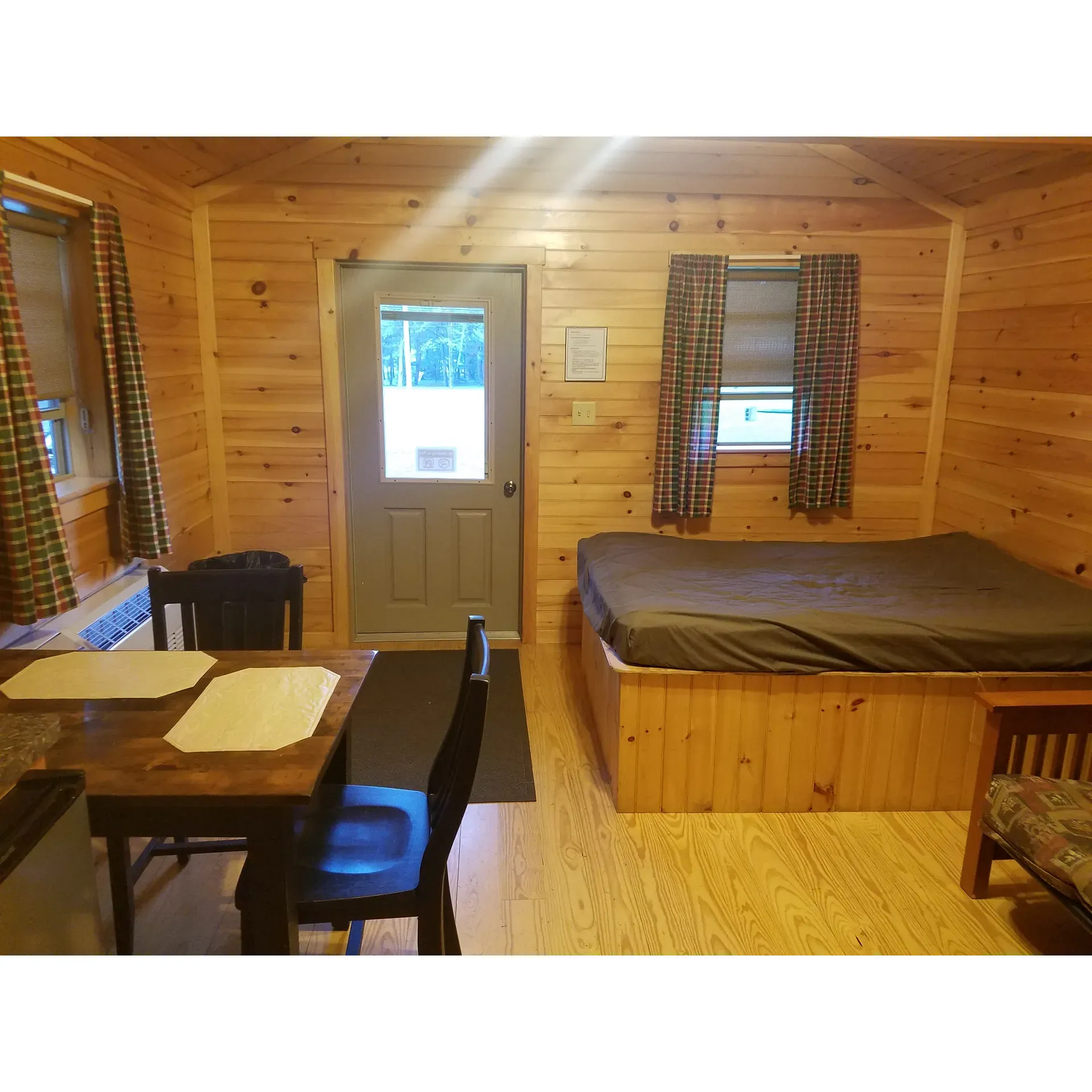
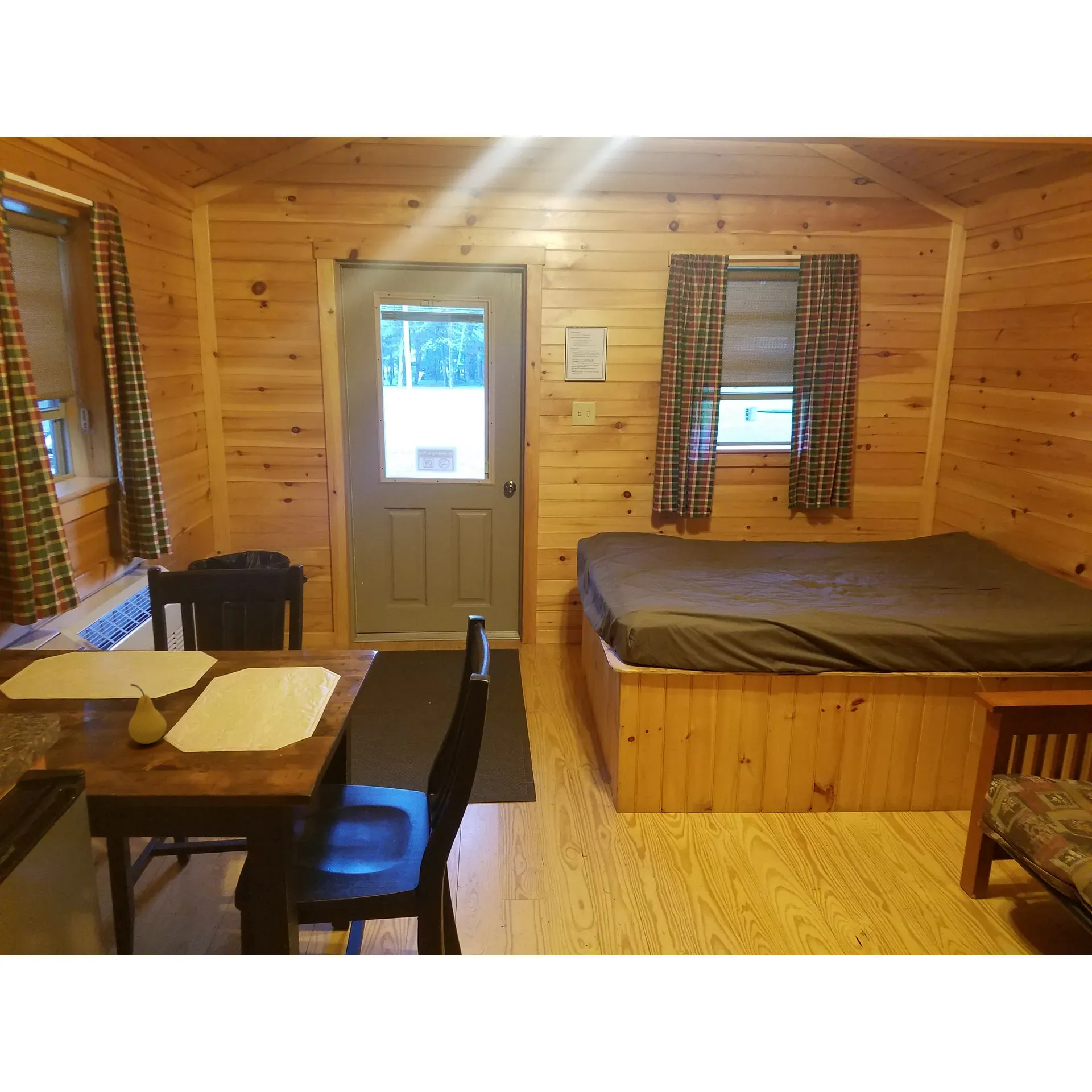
+ fruit [127,683,167,744]
